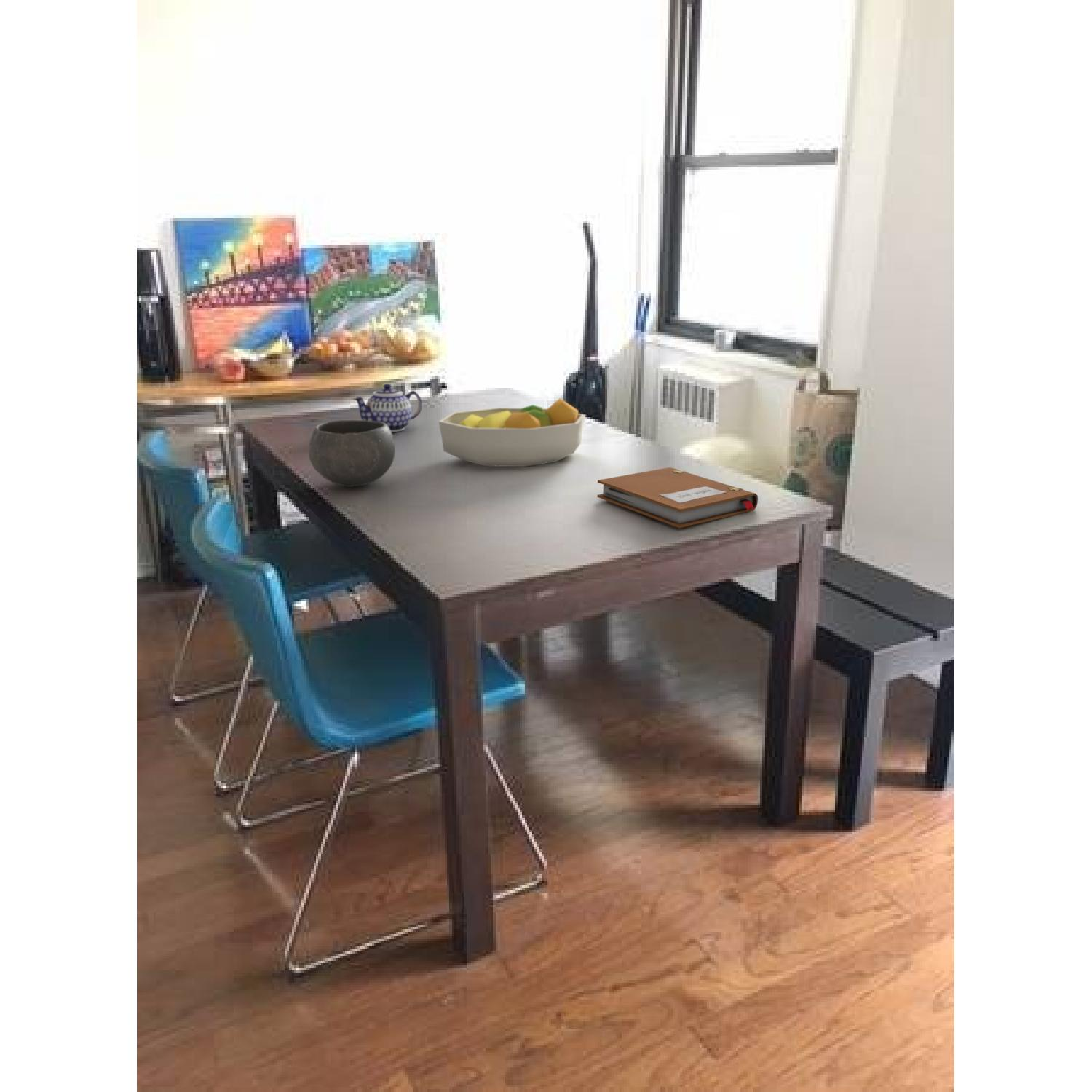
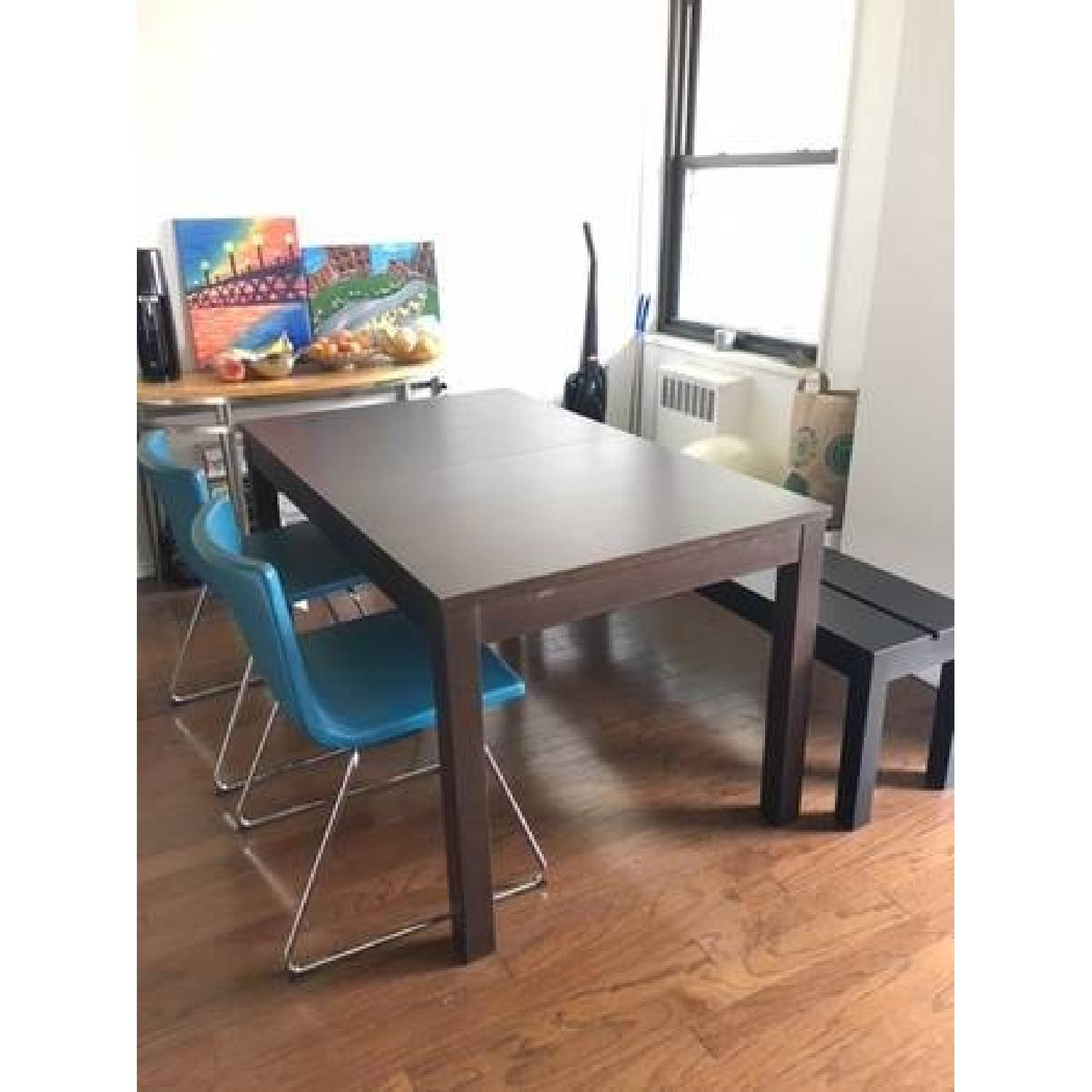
- teapot [352,383,422,432]
- notebook [597,467,759,529]
- bowl [308,419,396,488]
- fruit bowl [438,397,586,467]
